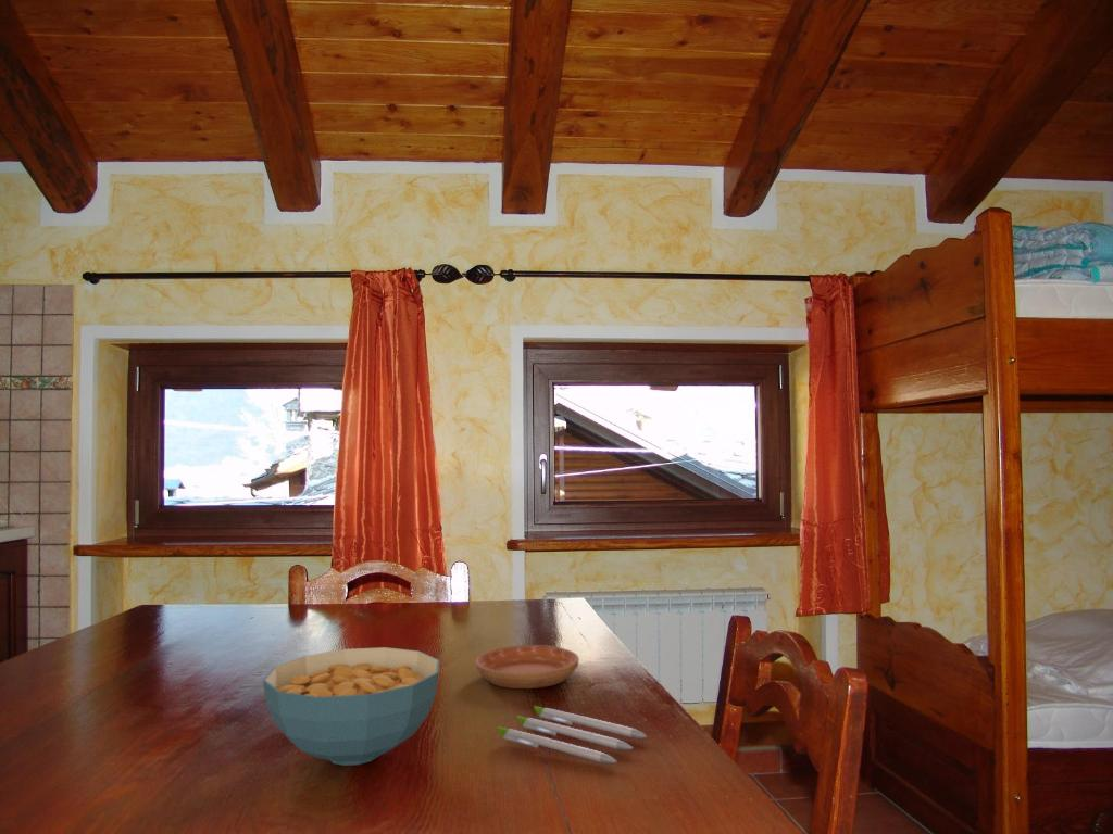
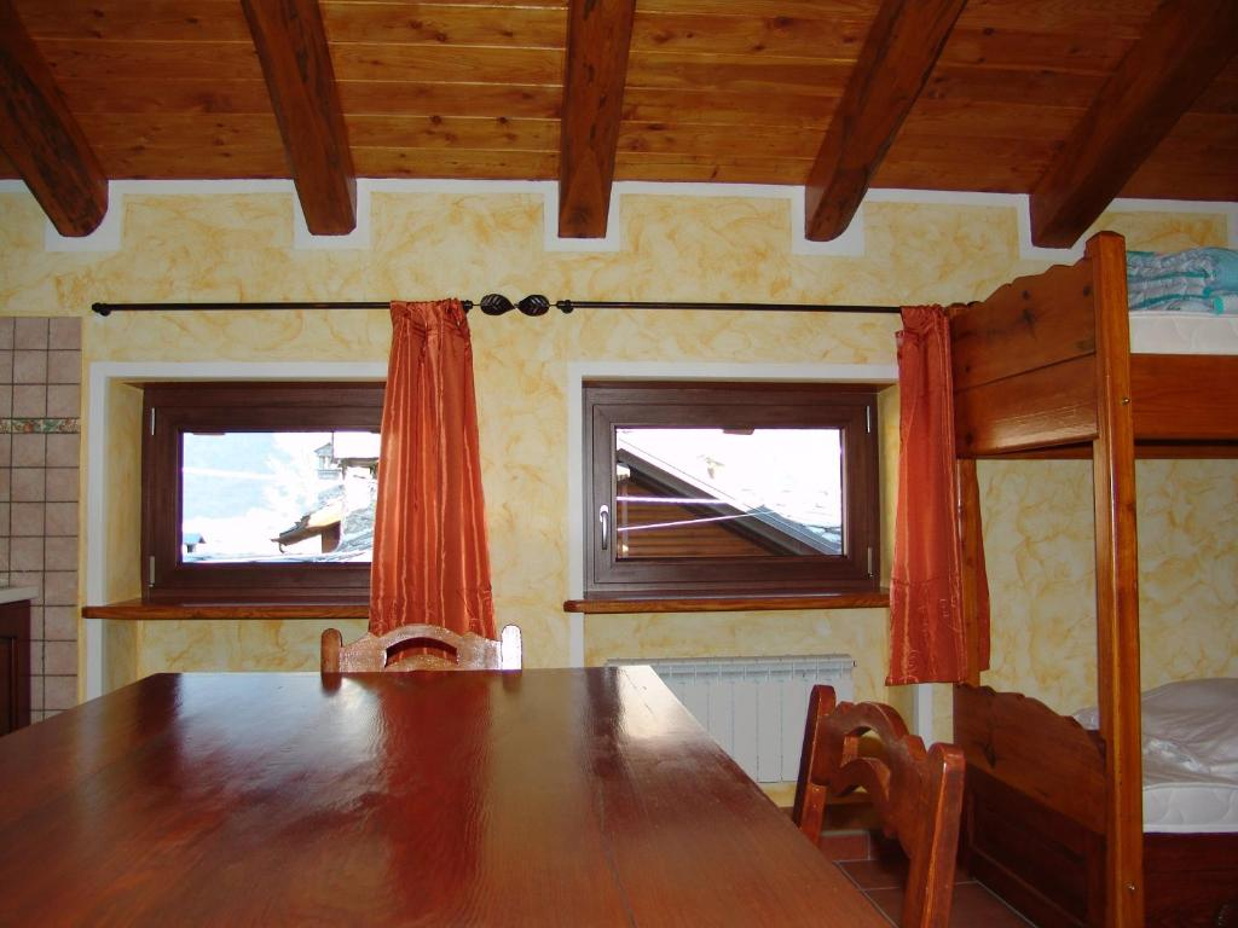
- saucer [475,644,580,690]
- cereal bowl [262,646,440,767]
- pen [497,705,648,764]
